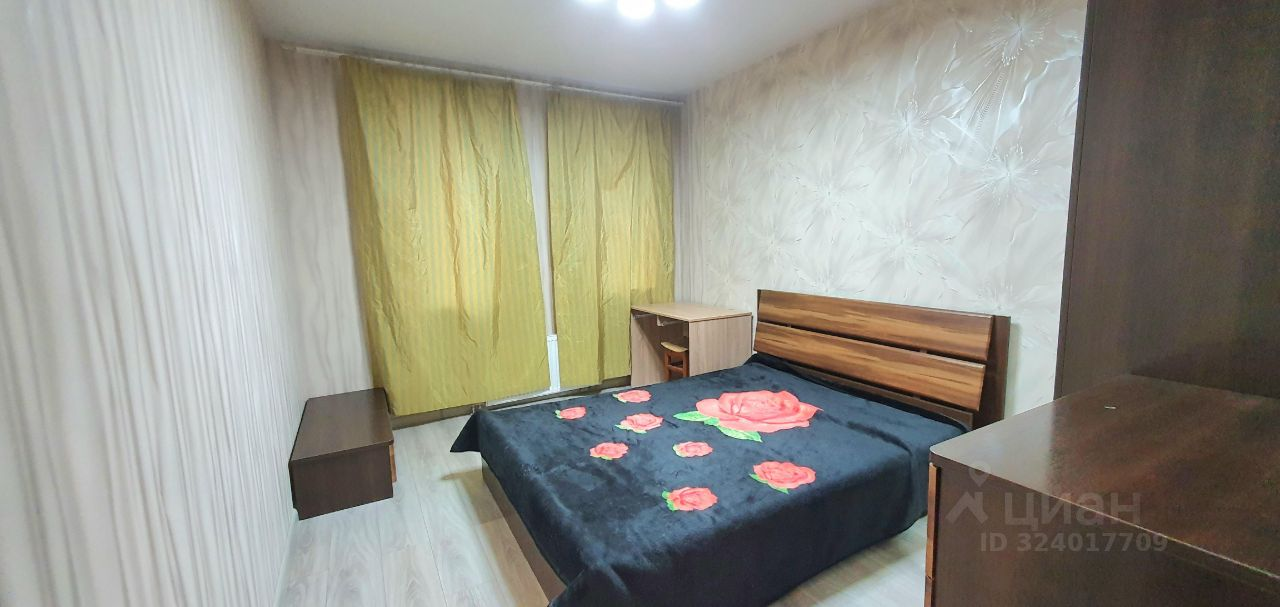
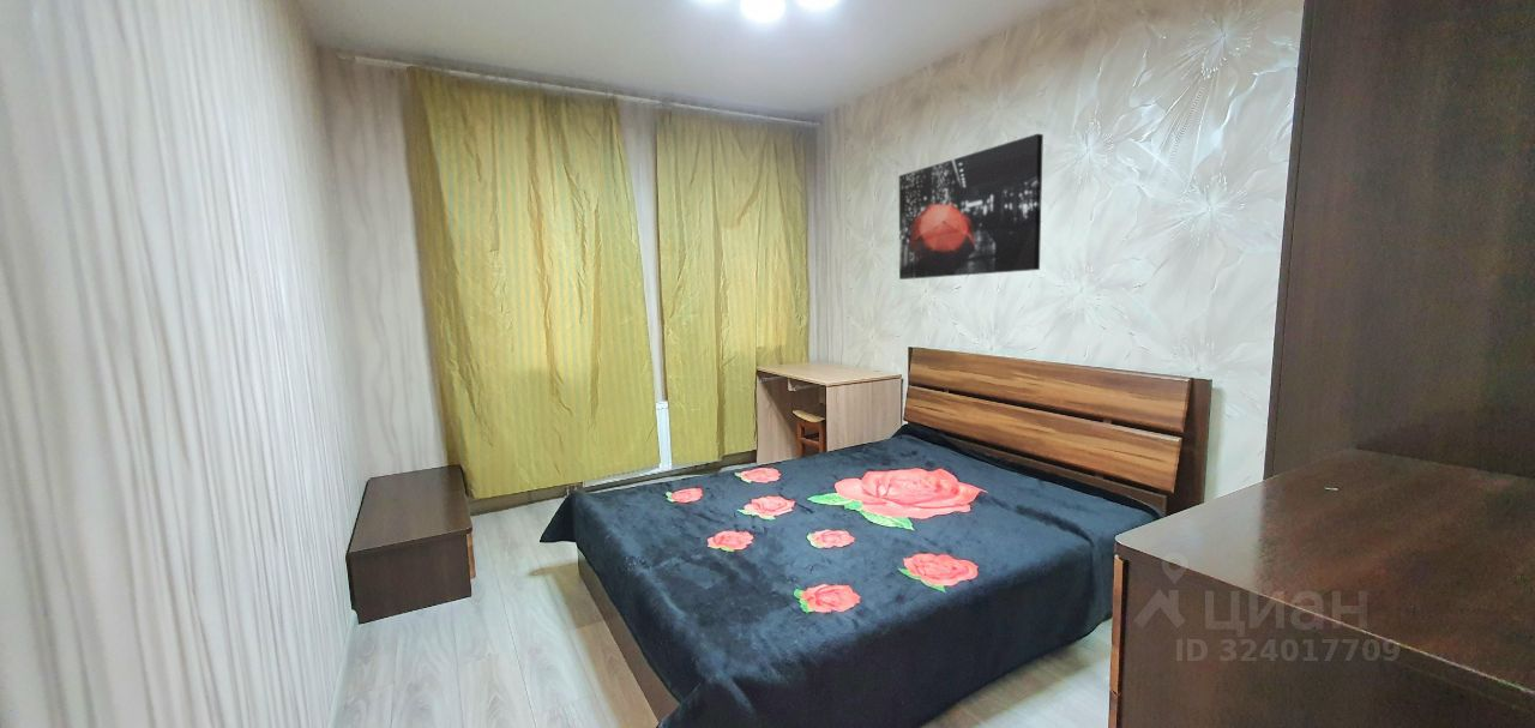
+ wall art [898,132,1045,281]
